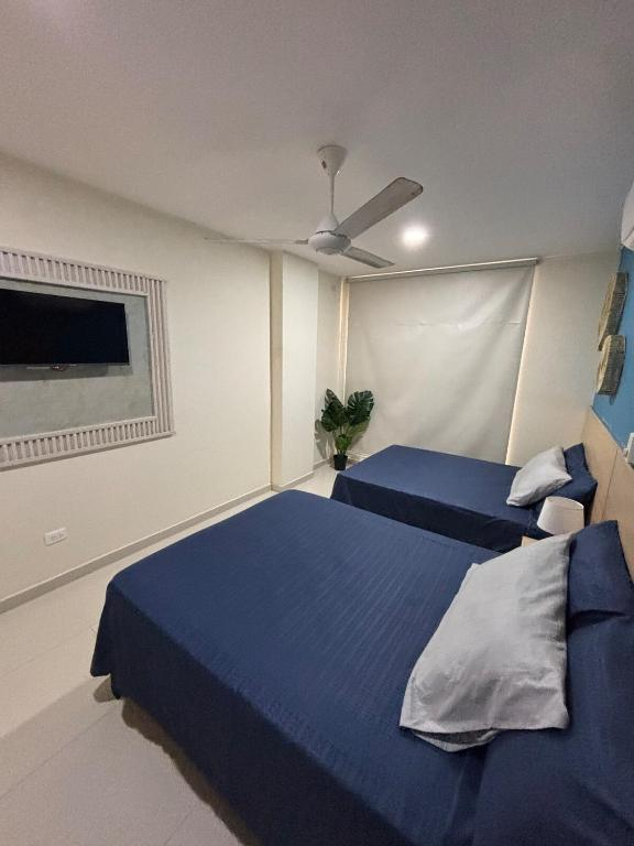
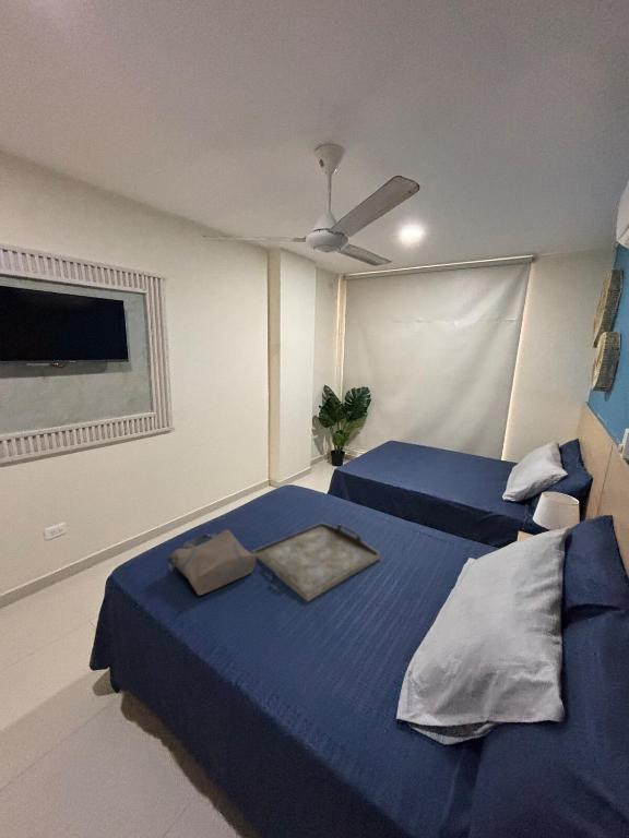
+ tote bag [167,529,257,596]
+ serving tray [251,522,381,602]
